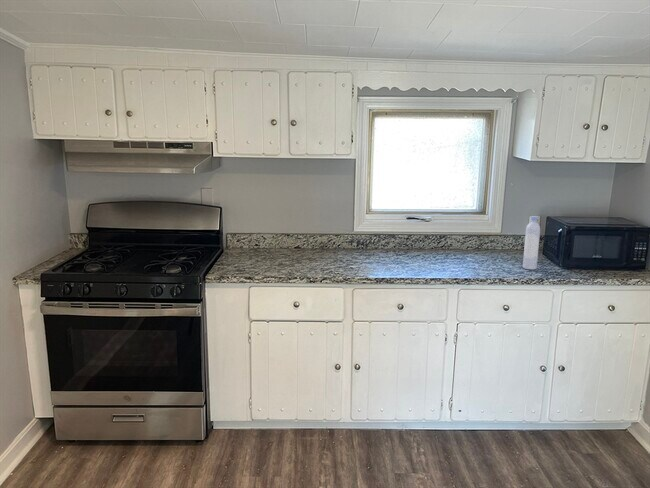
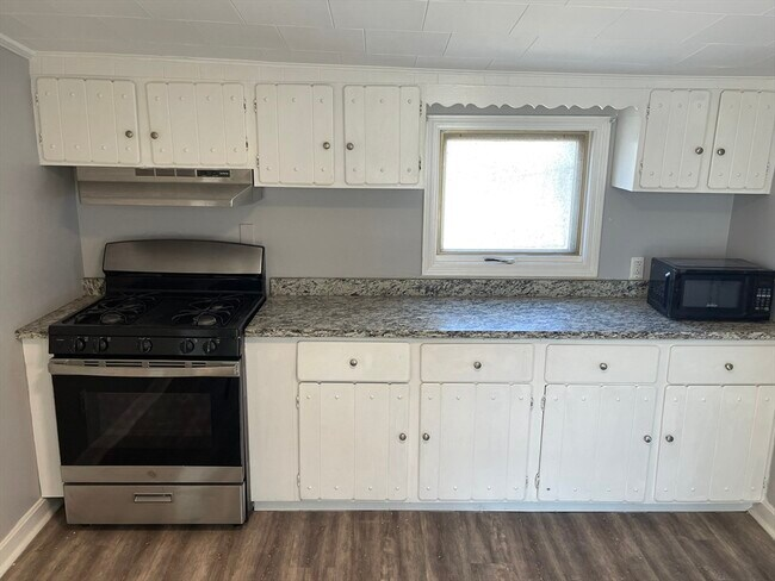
- bottle [522,215,541,271]
